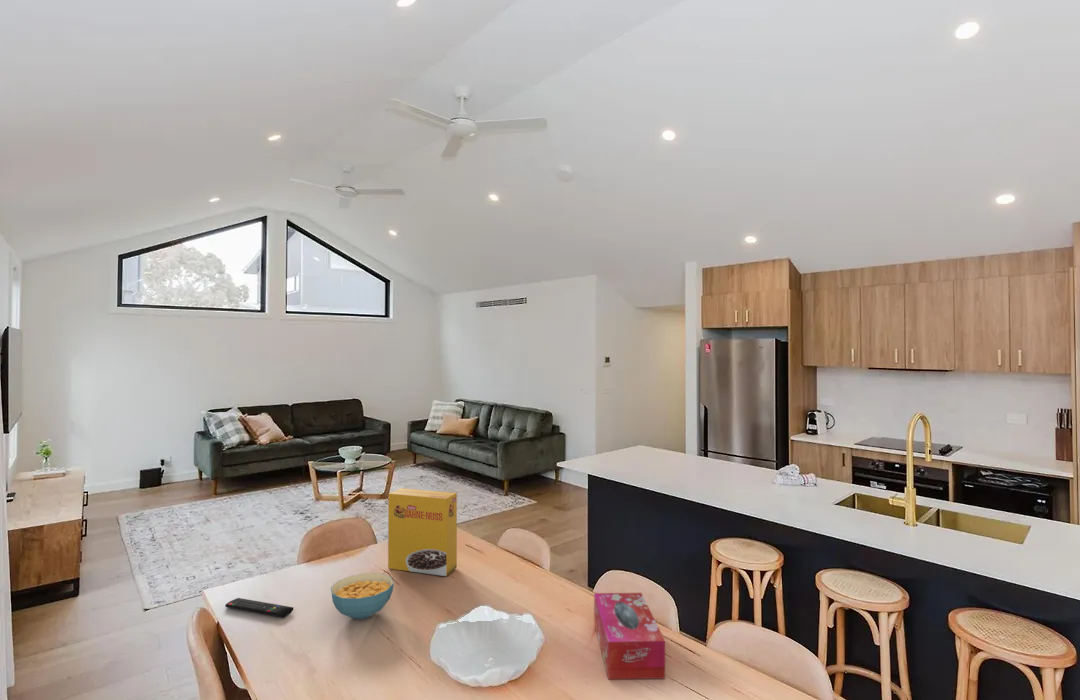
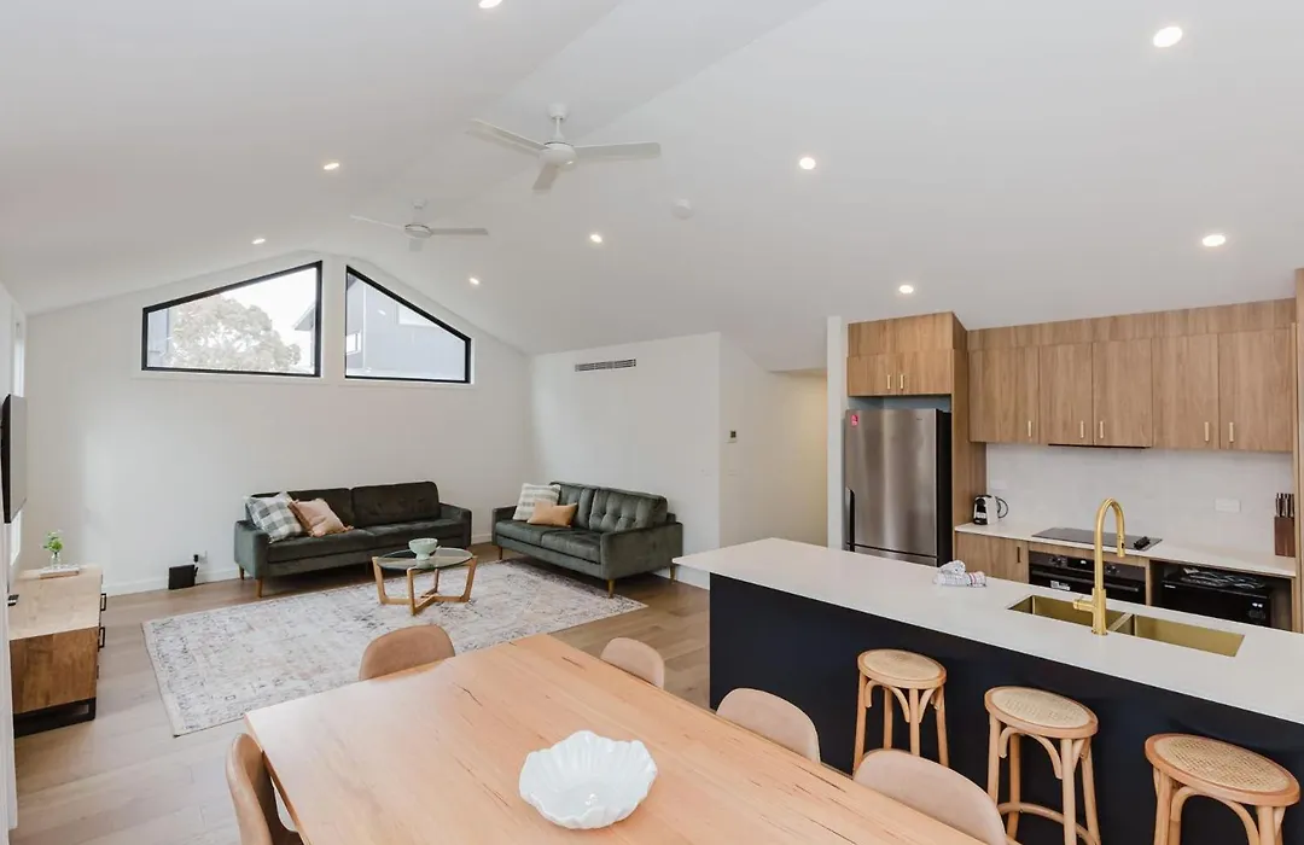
- cereal box [387,487,458,577]
- tissue box [593,592,666,680]
- cereal bowl [330,572,395,620]
- remote control [224,597,294,618]
